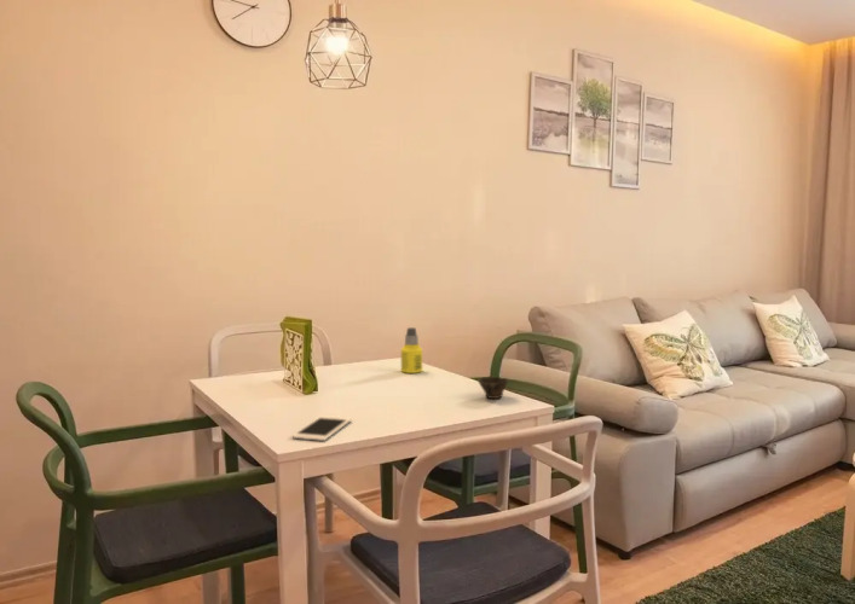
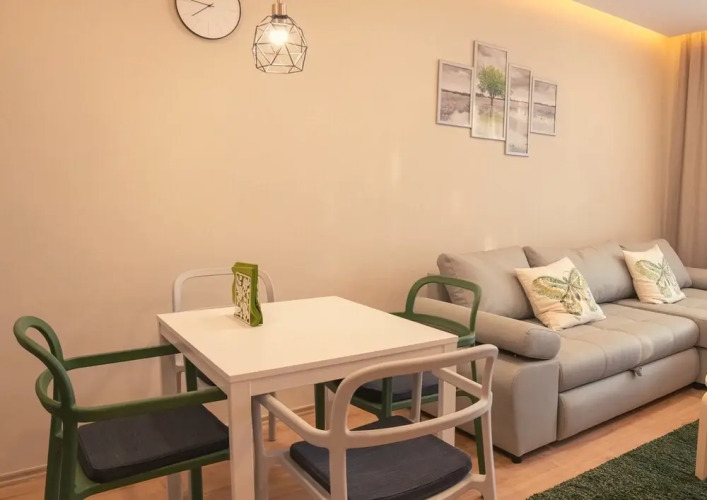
- cup [476,376,510,400]
- bottle [400,326,423,374]
- cell phone [291,414,353,442]
